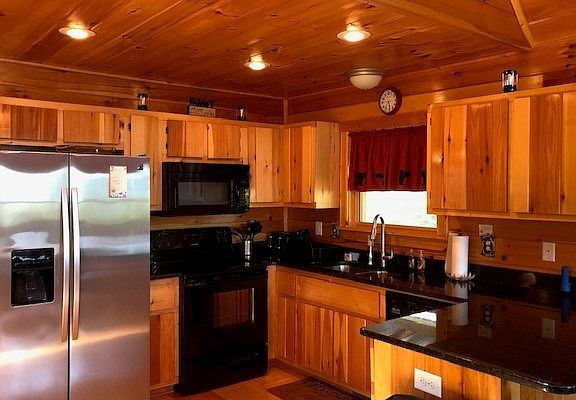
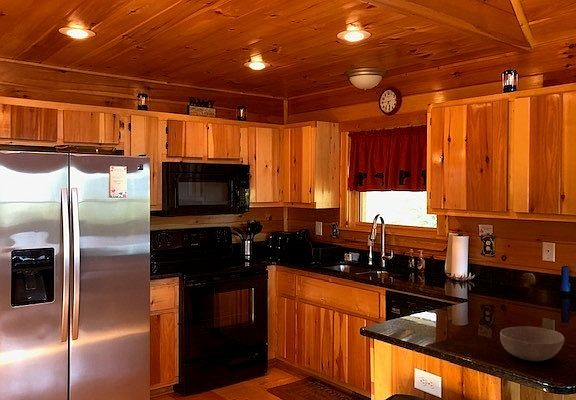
+ bowl [499,326,566,362]
